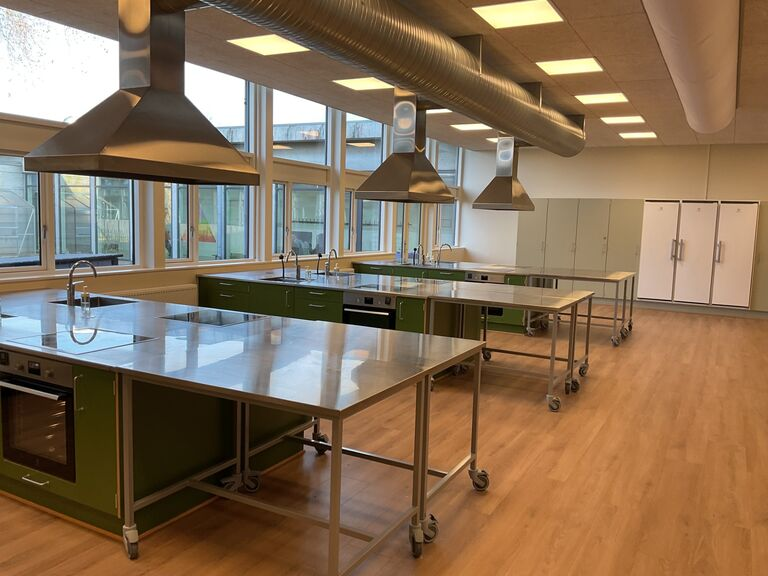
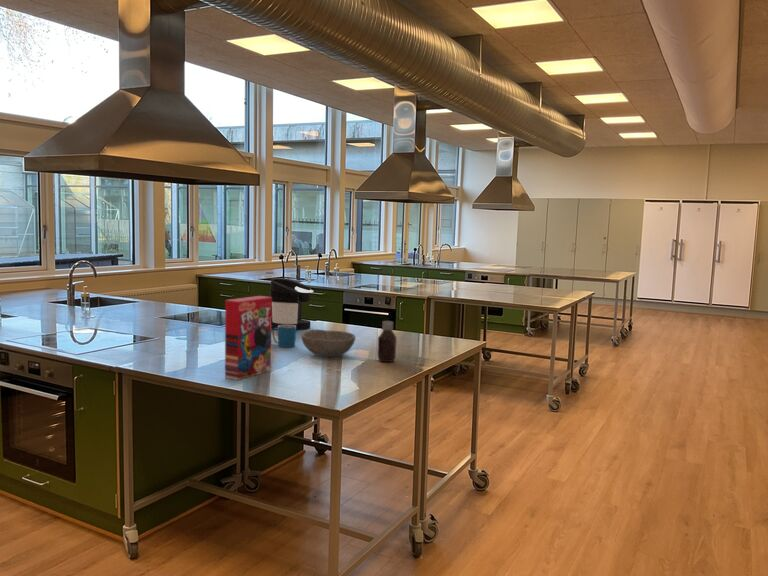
+ bowl [300,329,356,358]
+ mug [271,325,297,348]
+ coffee maker [269,277,314,331]
+ cereal box [224,295,272,381]
+ bottle [376,320,398,363]
